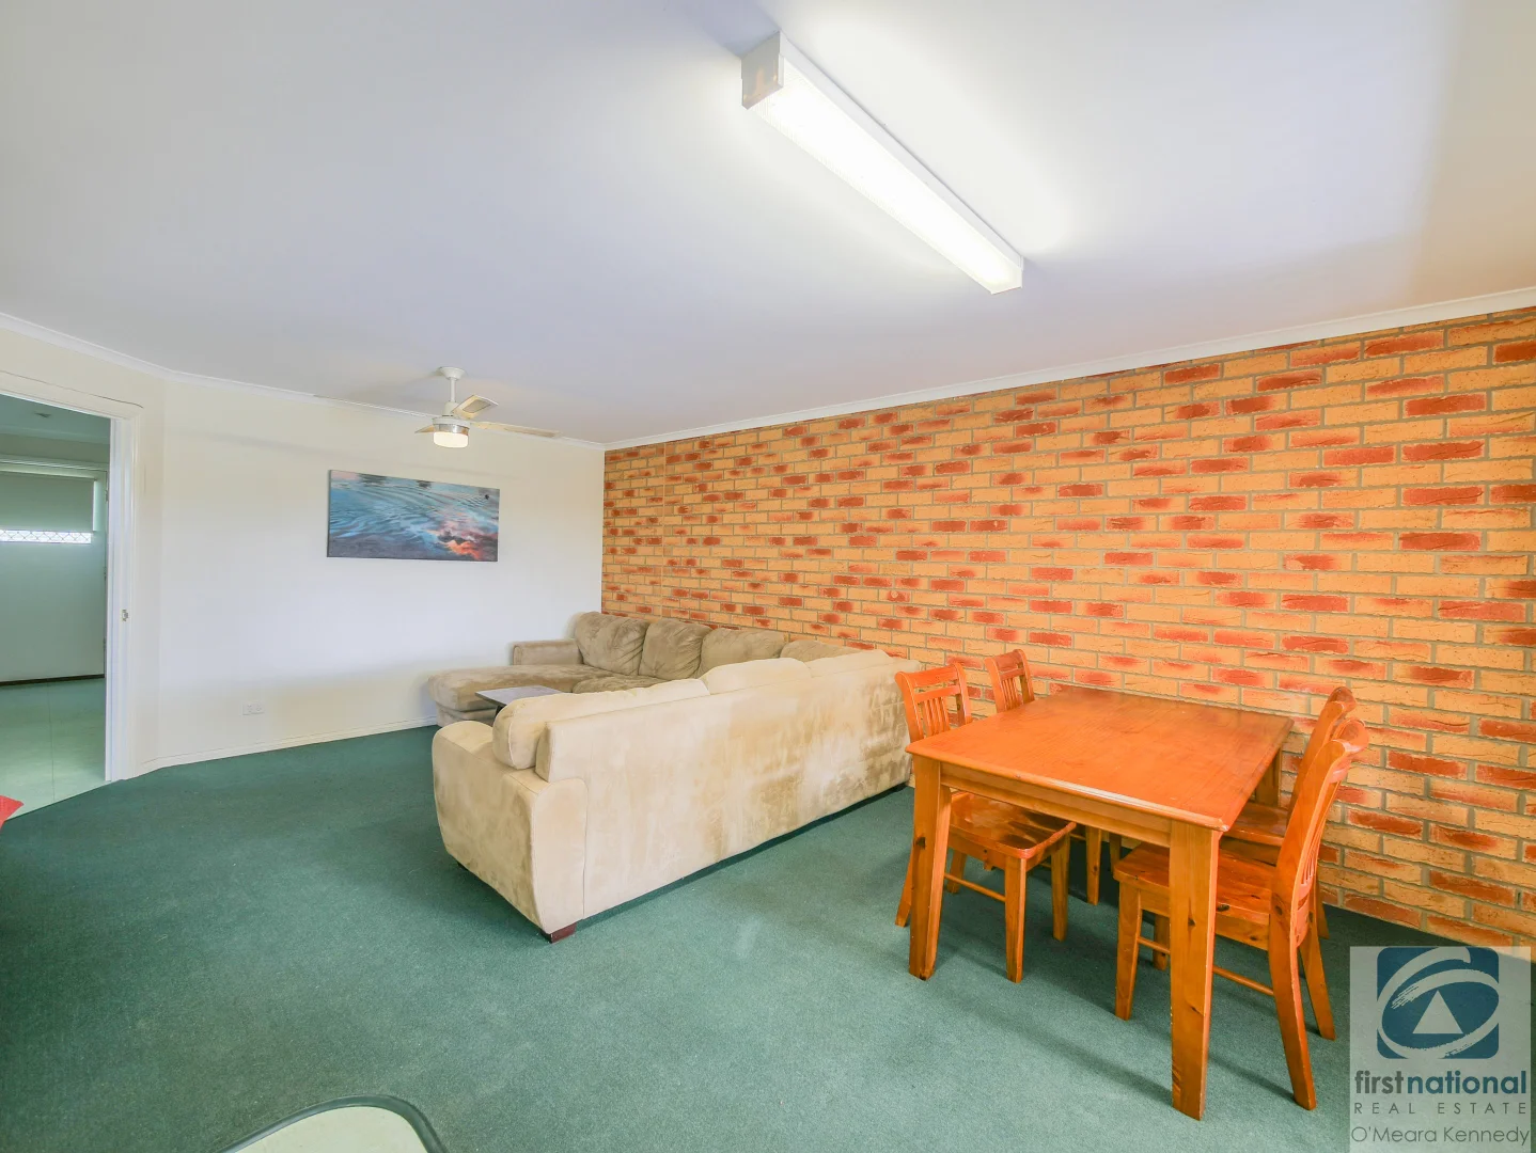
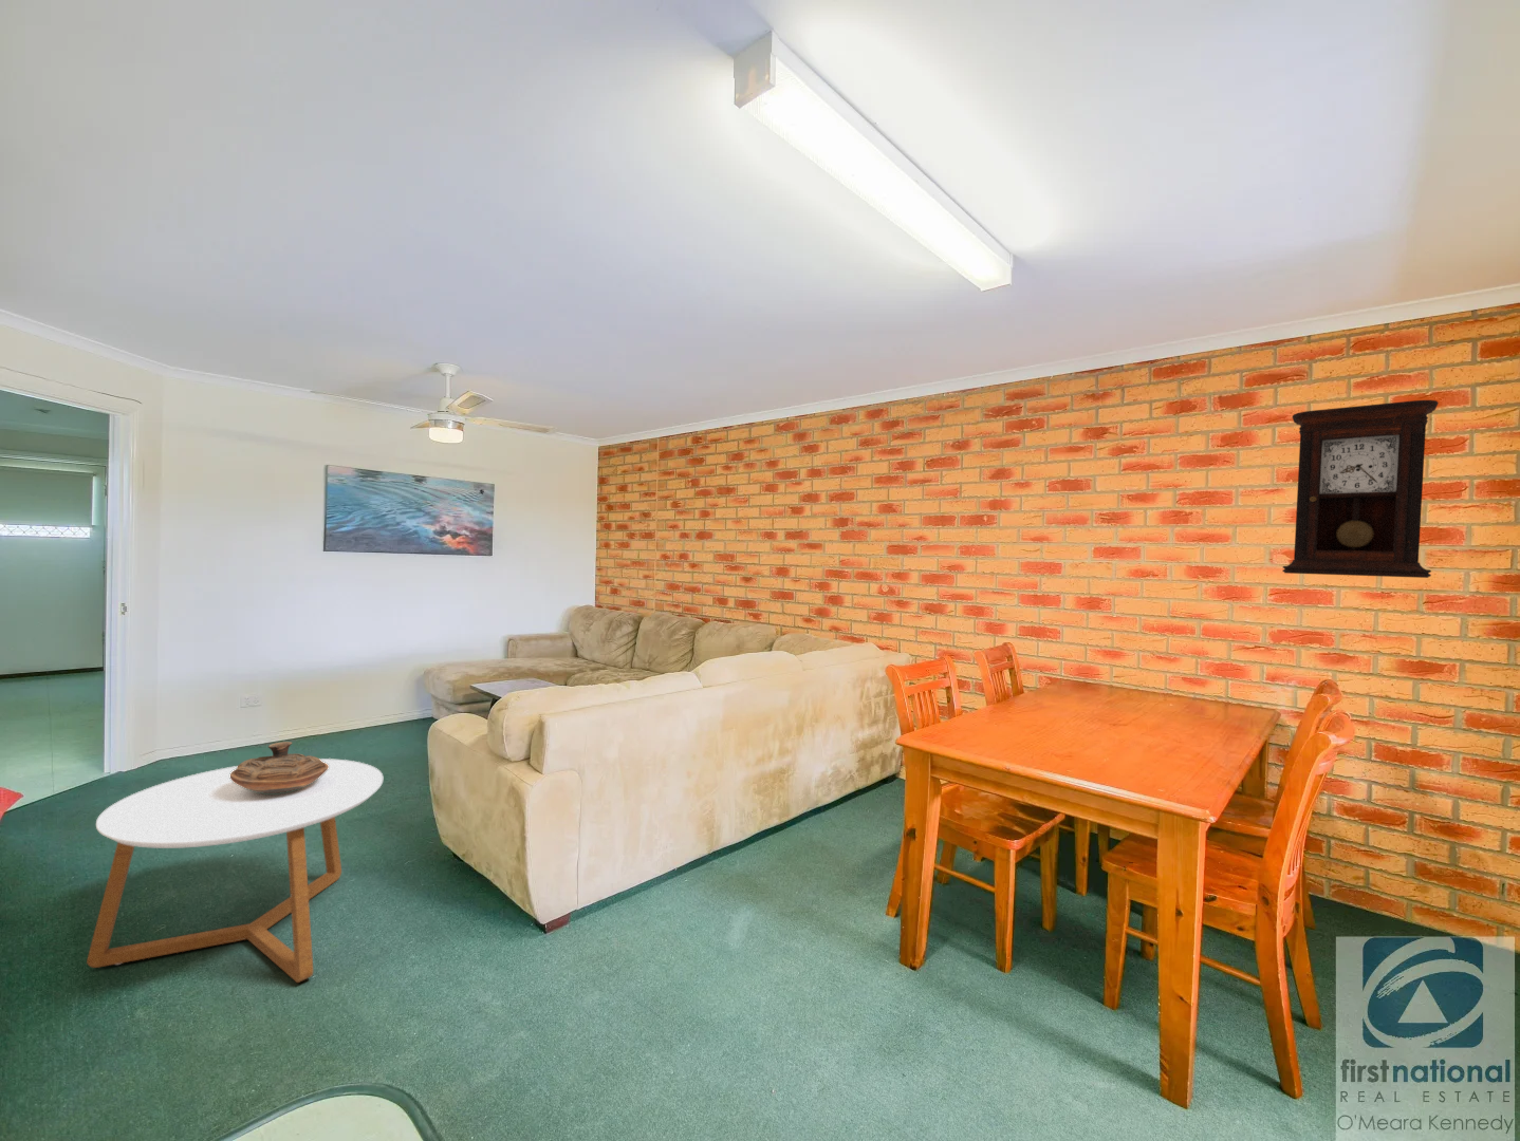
+ coffee table [85,757,384,984]
+ pendulum clock [1281,399,1440,579]
+ decorative bowl [229,741,328,793]
